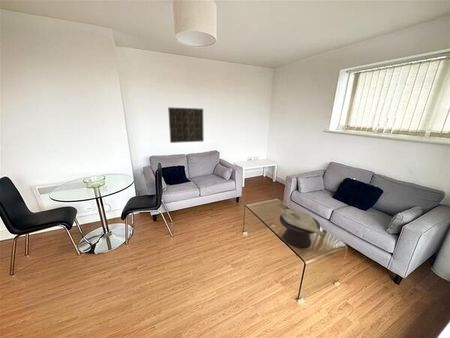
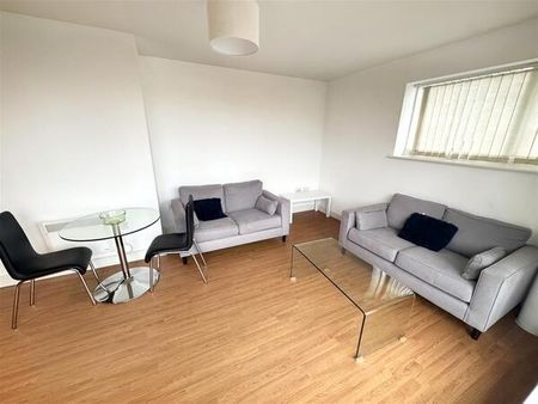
- wall panel [167,106,205,144]
- decorative bowl [279,208,327,249]
